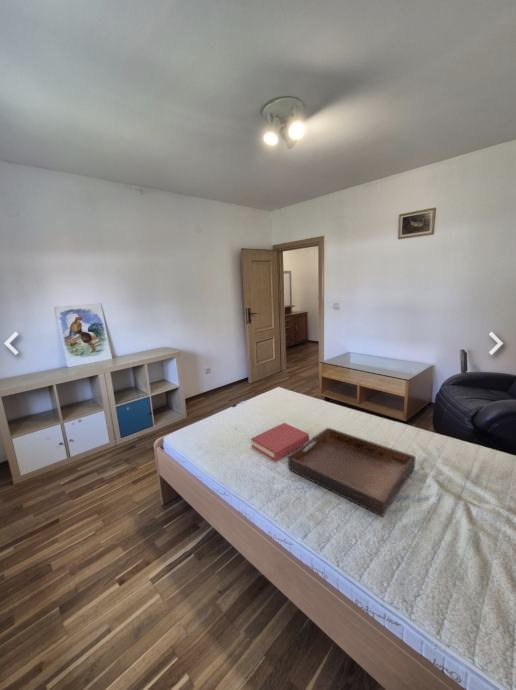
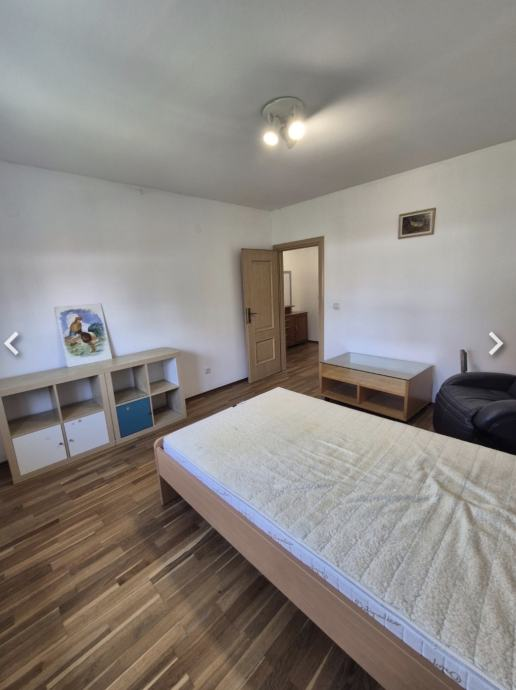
- serving tray [287,427,417,518]
- hardback book [250,422,310,462]
